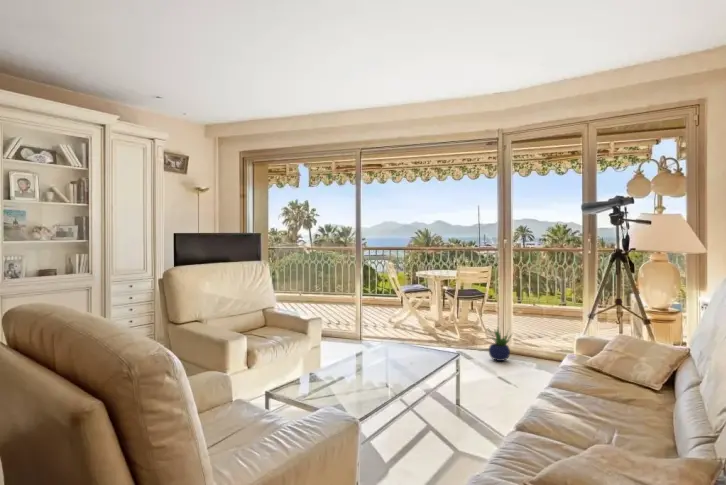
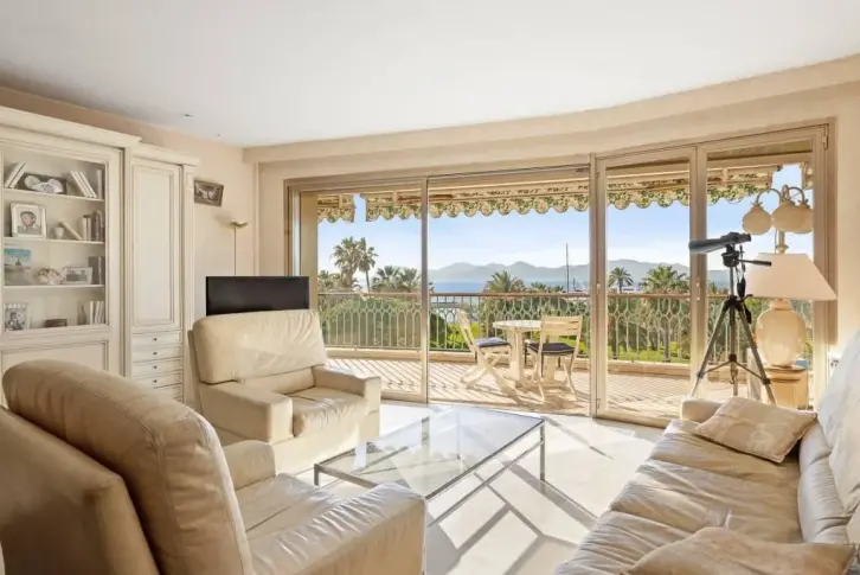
- potted plant [486,326,514,362]
